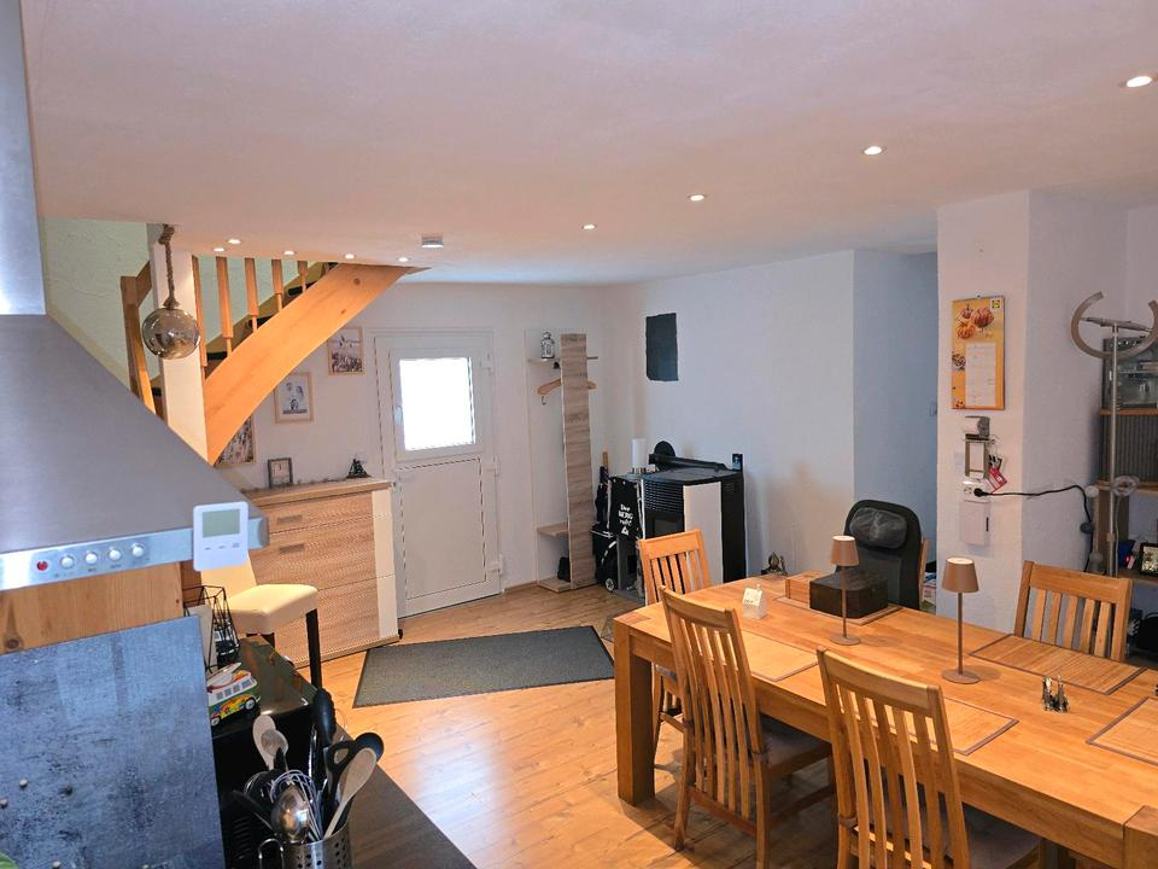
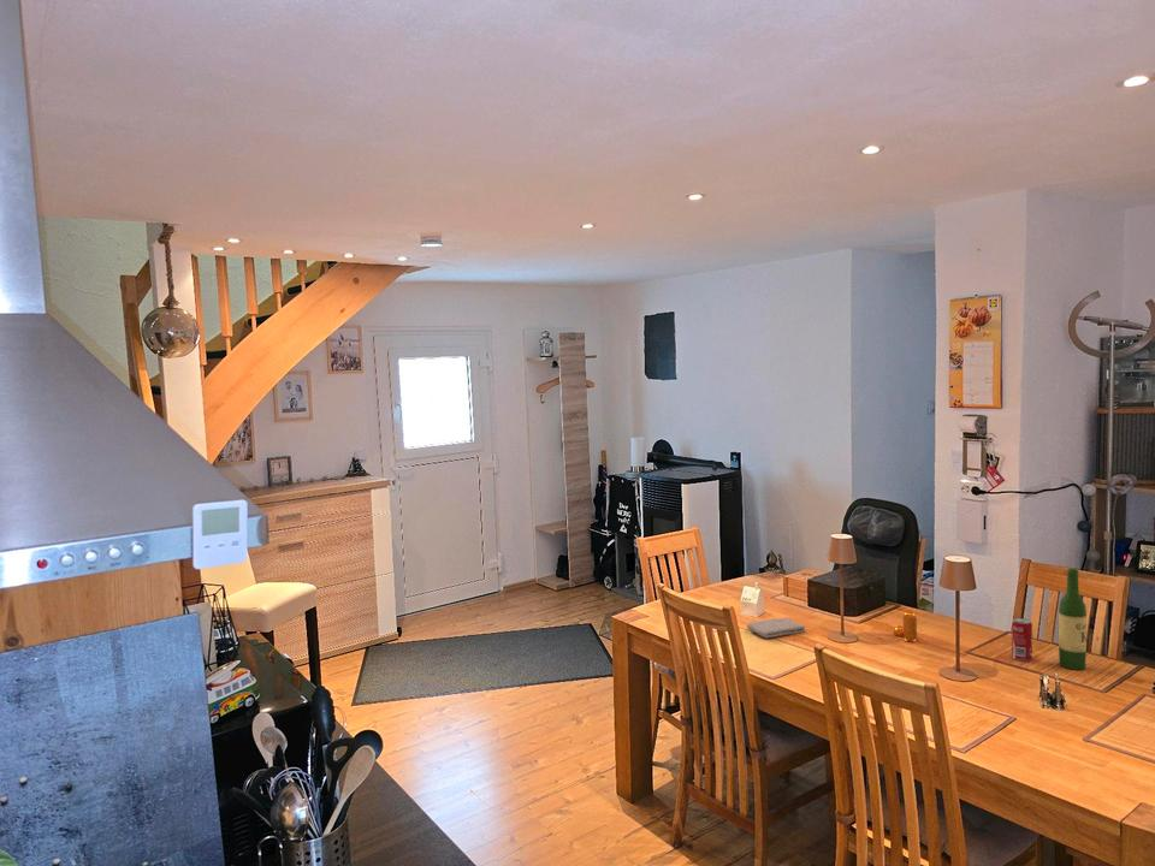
+ pepper shaker [893,610,918,642]
+ wine bottle [1058,568,1088,671]
+ beverage can [1011,617,1033,663]
+ washcloth [746,617,806,639]
